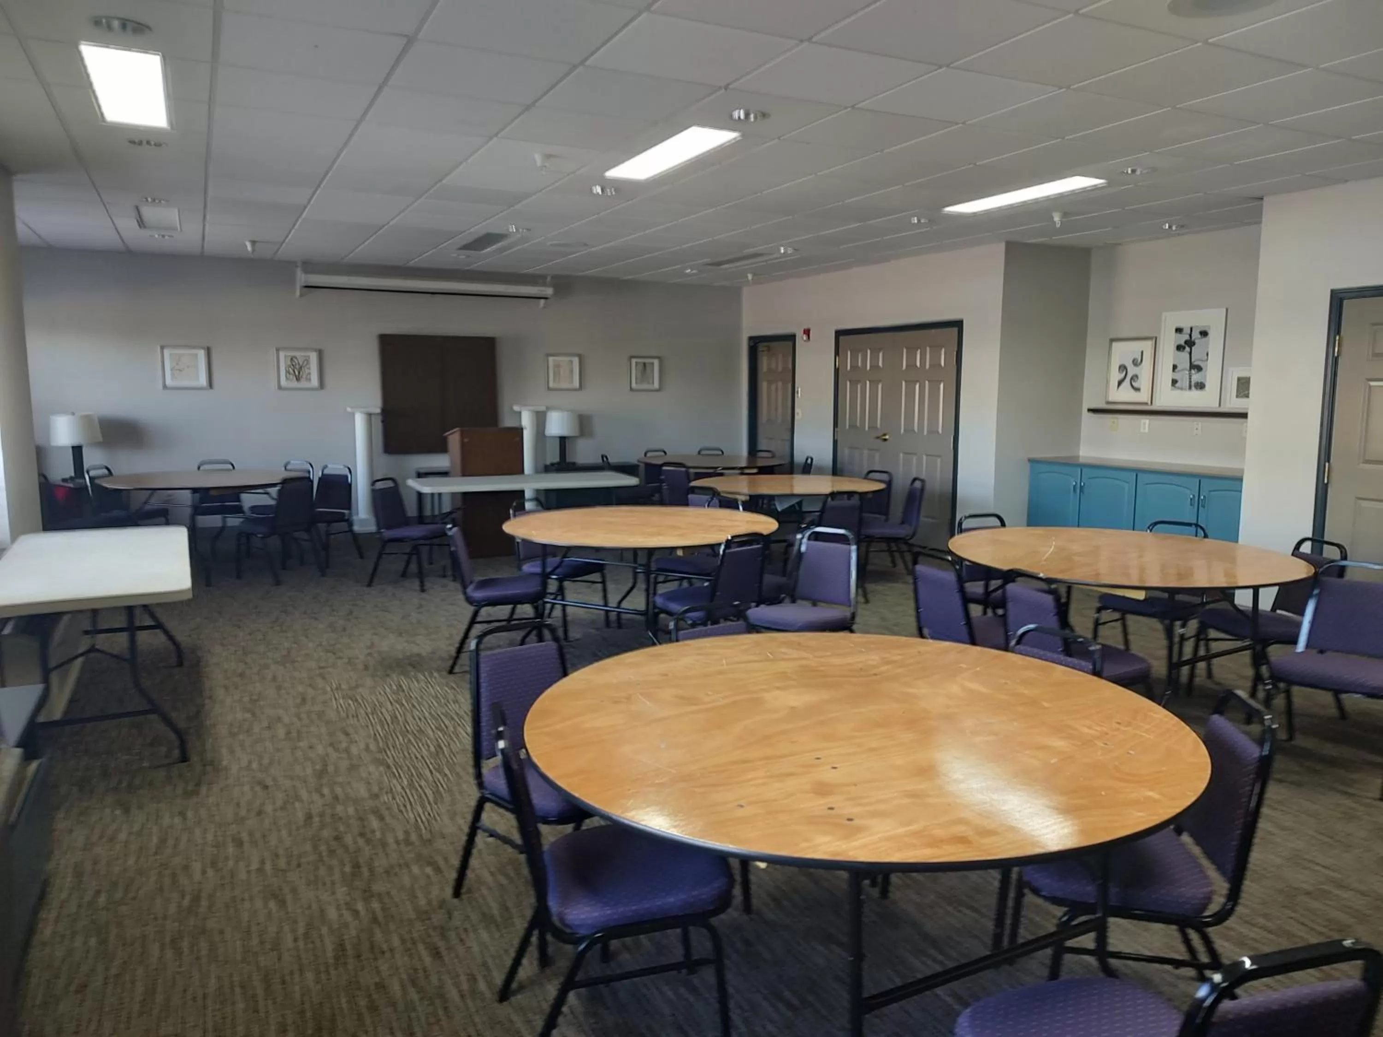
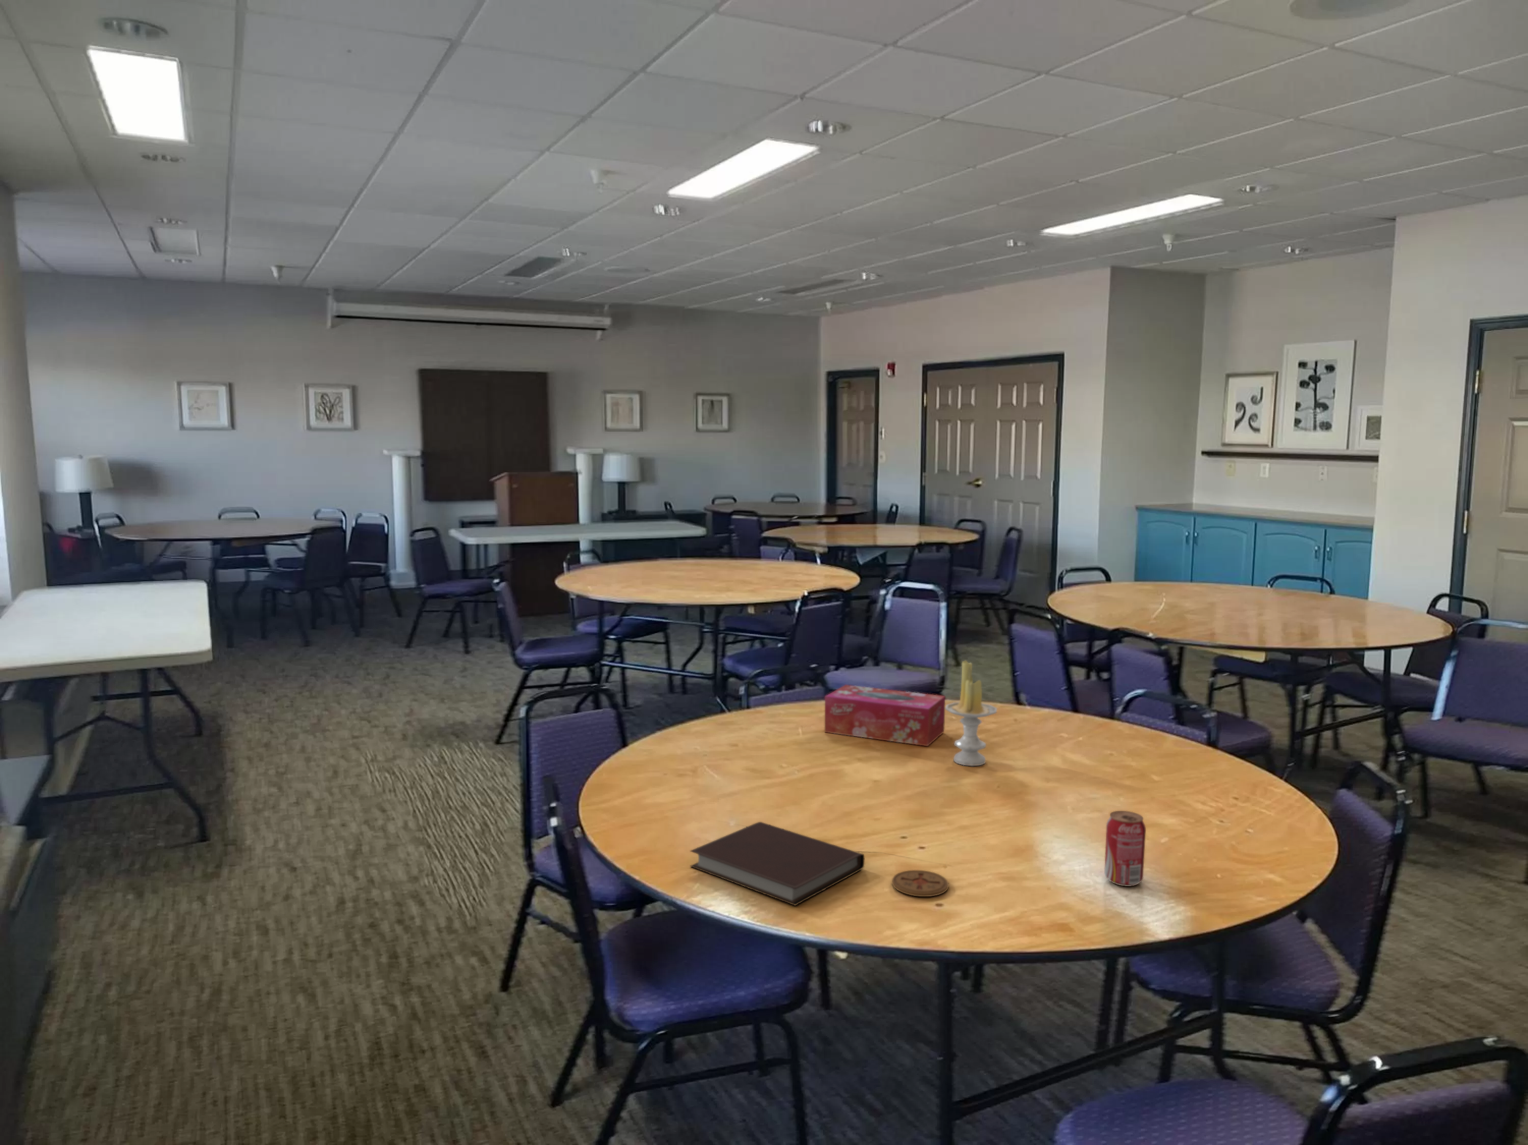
+ beverage can [1103,811,1147,886]
+ coaster [892,870,949,897]
+ tissue box [824,684,946,747]
+ candle [944,660,997,766]
+ notebook [689,821,865,907]
